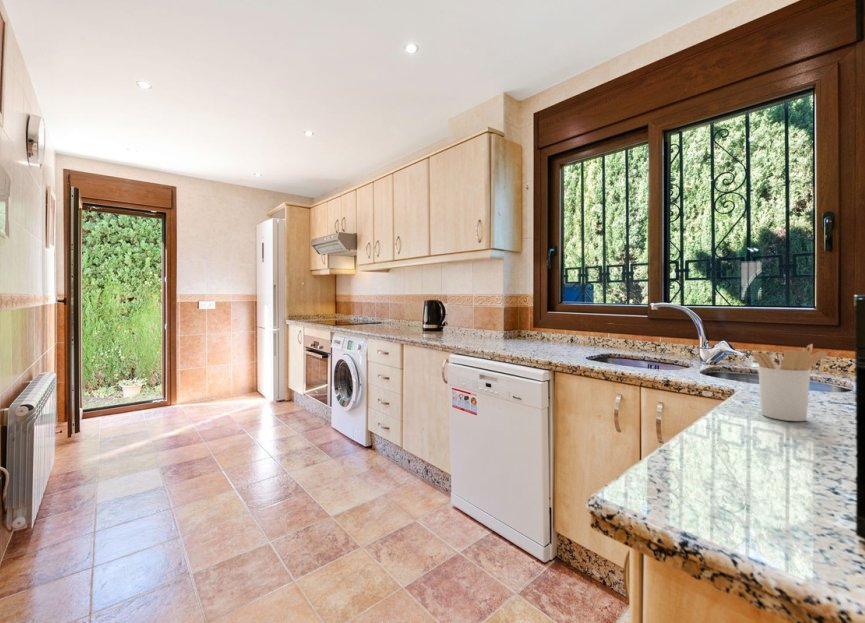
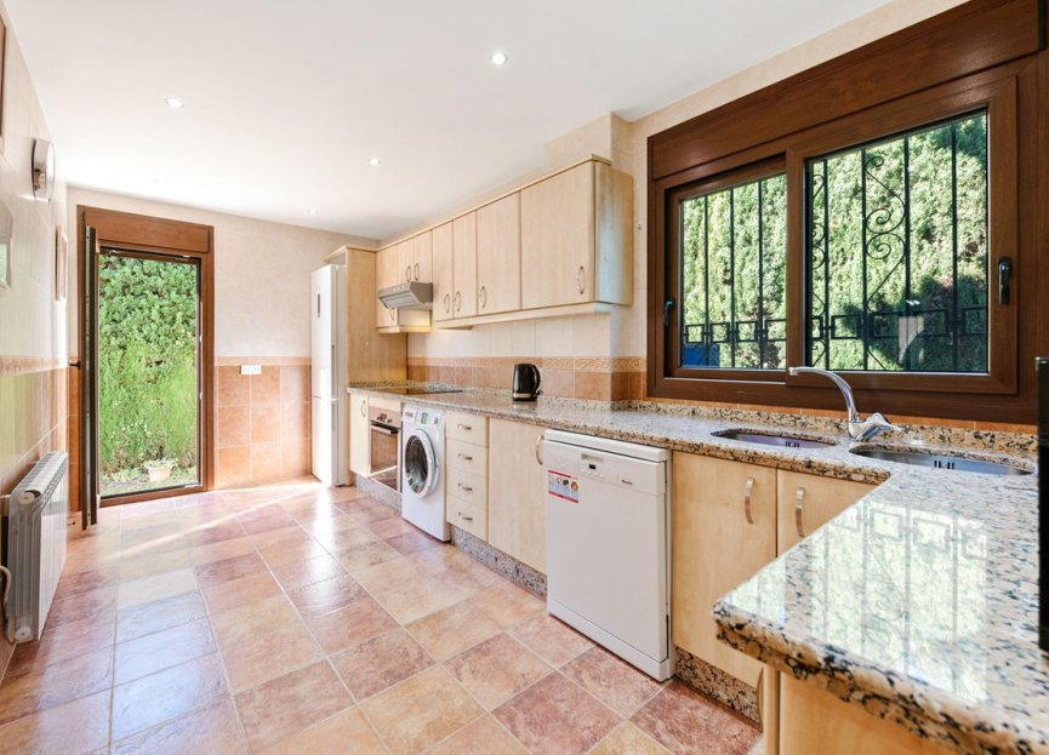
- utensil holder [752,343,828,422]
